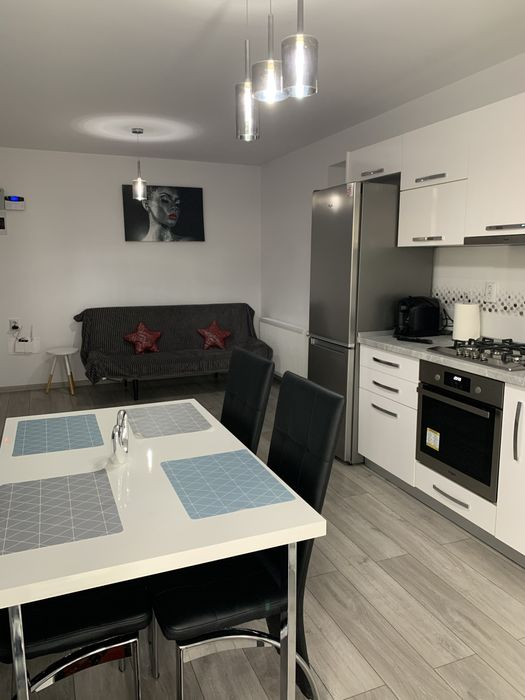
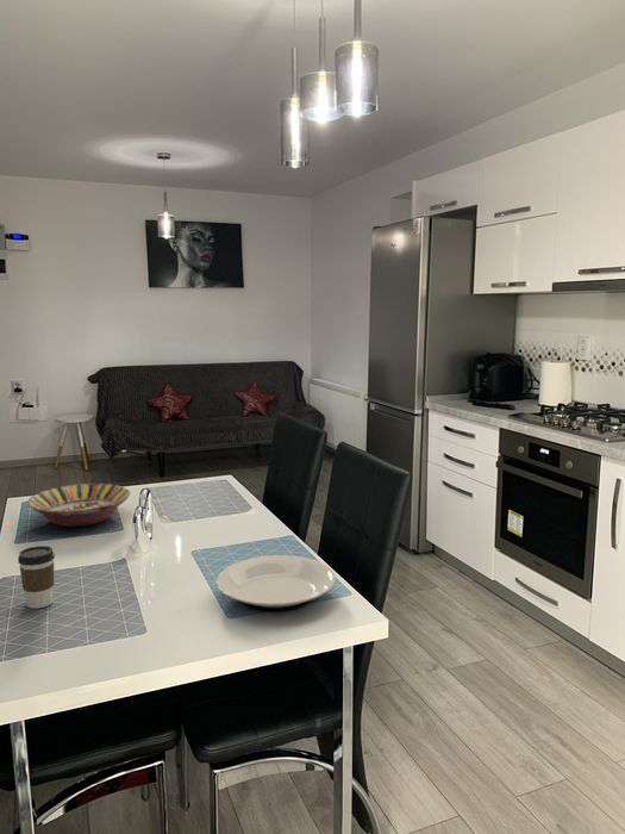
+ plate [215,554,337,612]
+ serving bowl [26,483,131,528]
+ coffee cup [17,544,56,610]
